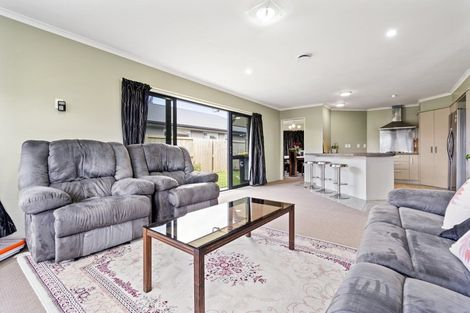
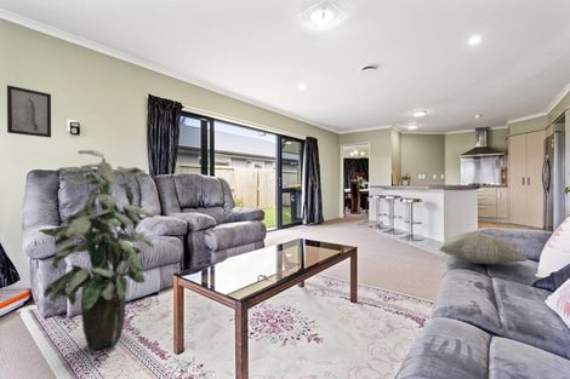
+ indoor plant [38,149,155,350]
+ decorative pillow [438,231,529,265]
+ wall art [6,84,52,139]
